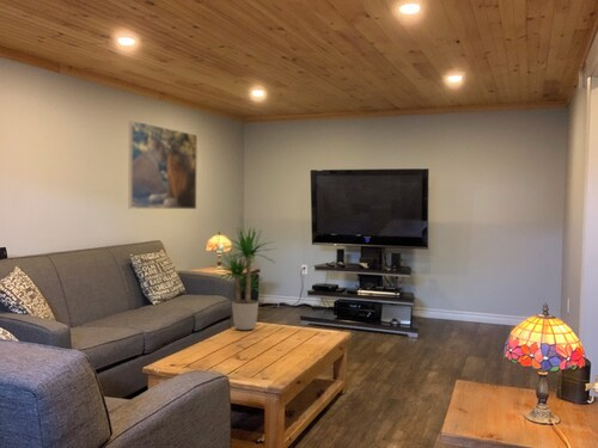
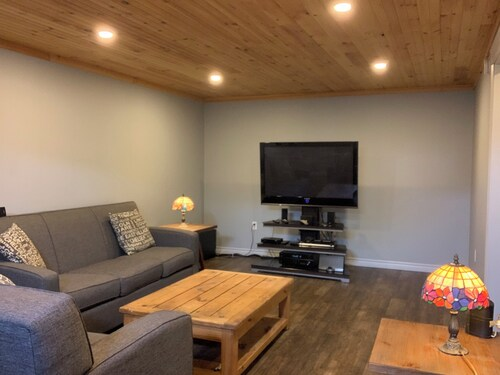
- potted plant [210,226,276,331]
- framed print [128,119,199,210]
